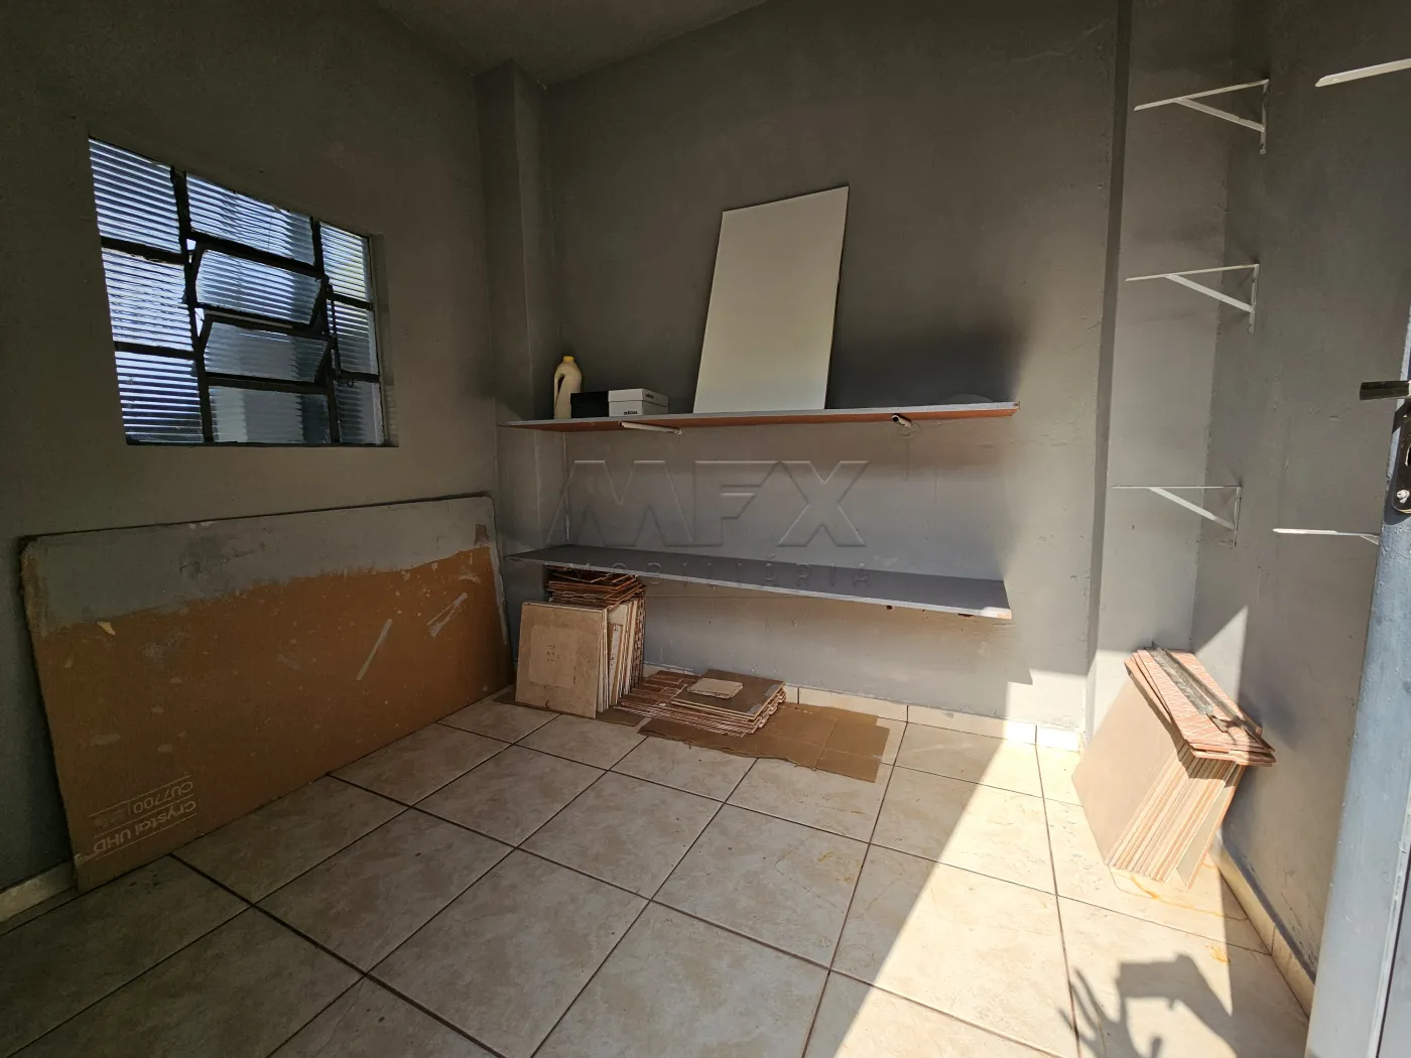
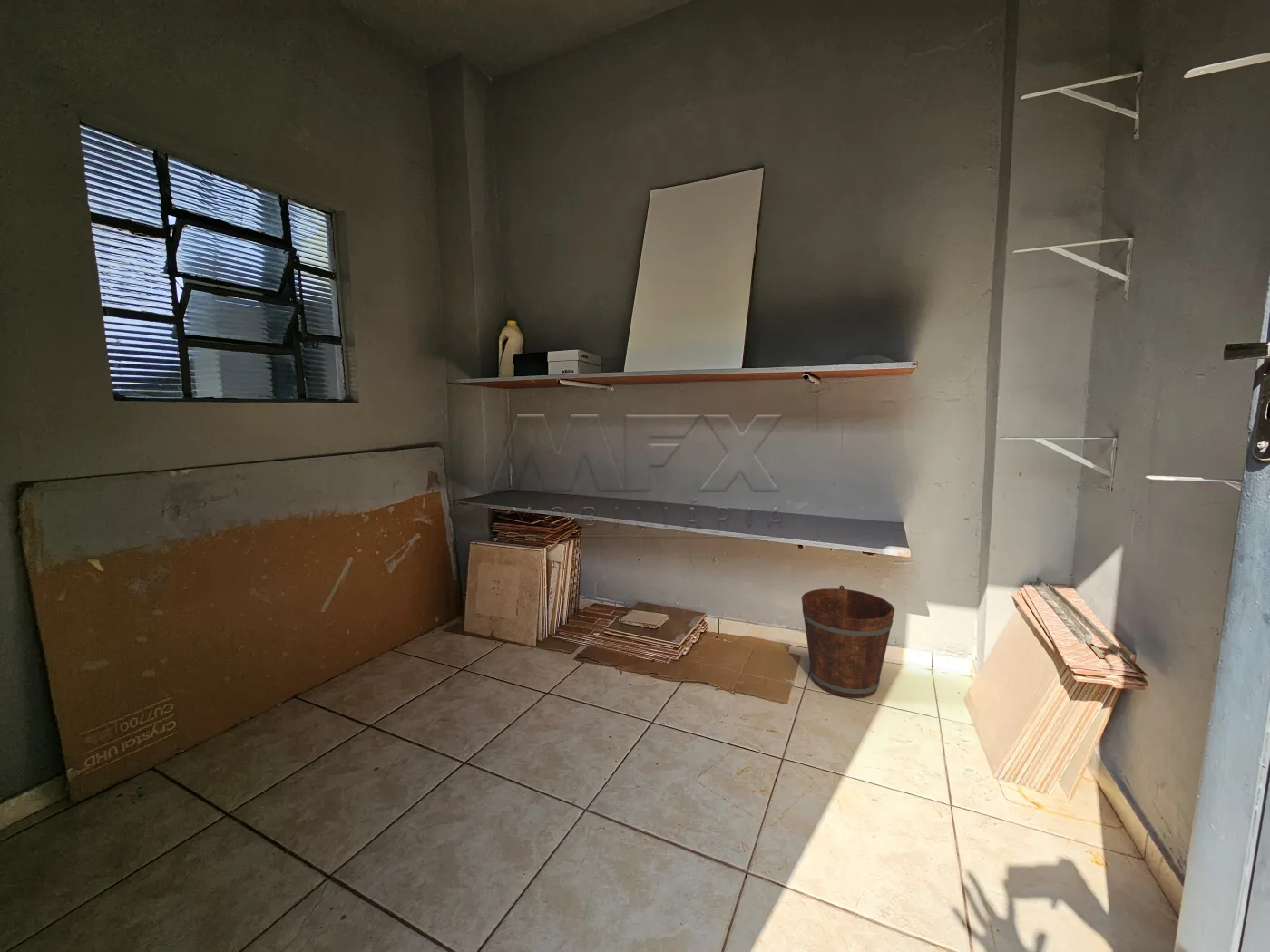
+ bucket [800,585,895,699]
